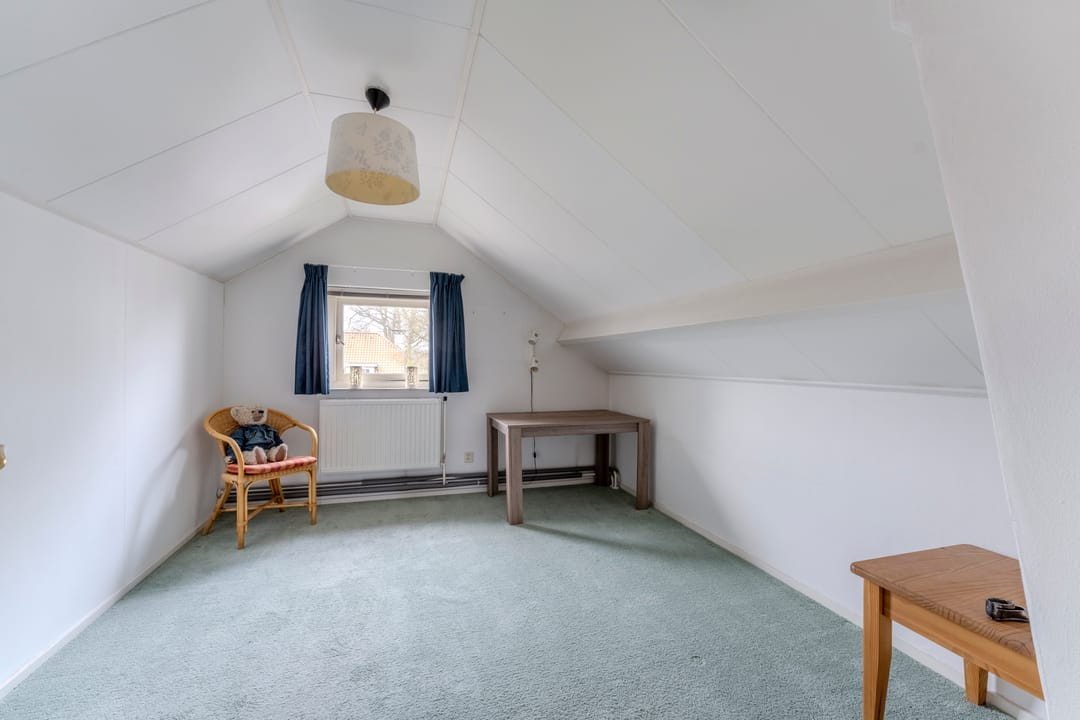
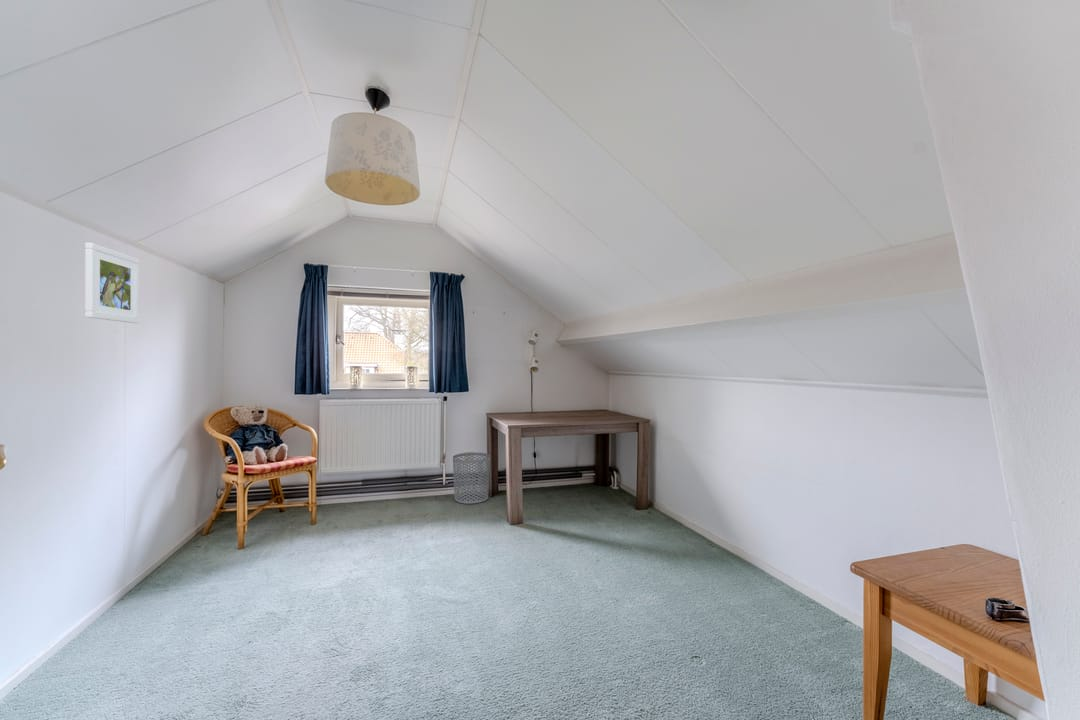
+ waste bin [452,451,491,505]
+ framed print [84,242,141,324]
